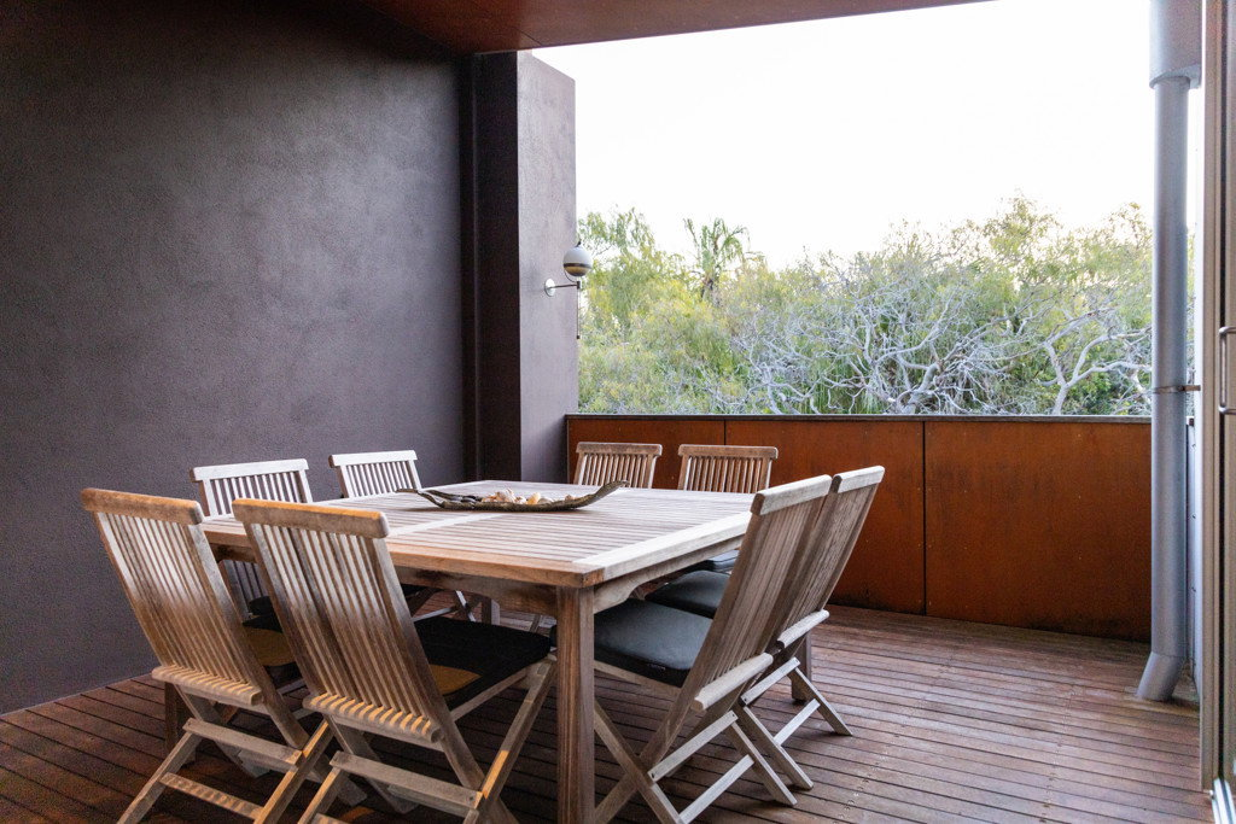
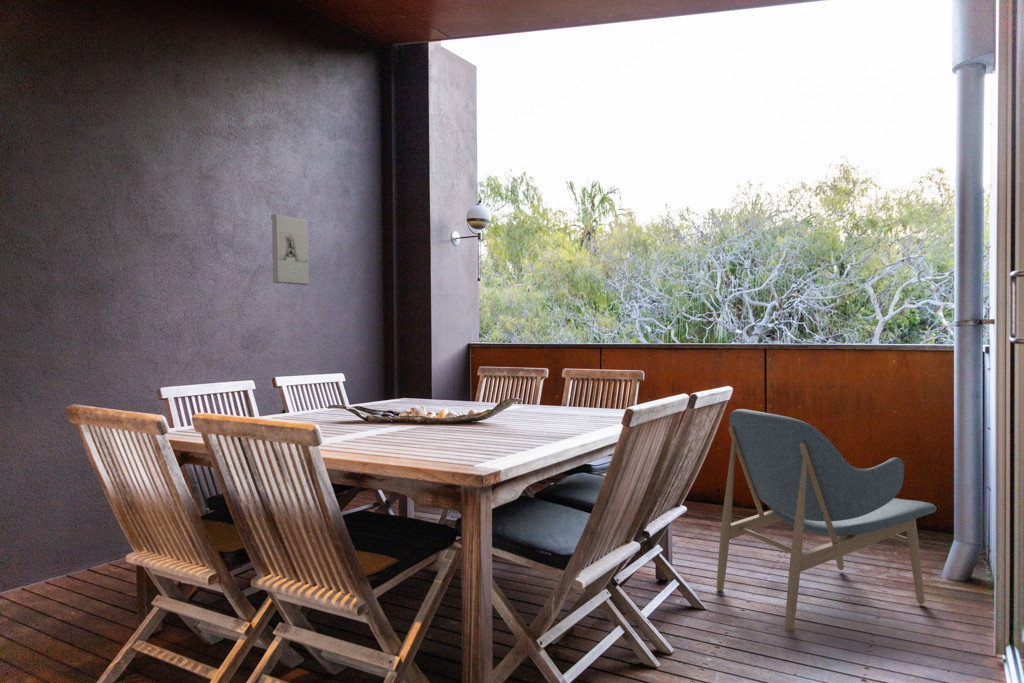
+ wall sculpture [270,213,309,286]
+ lounge chair [716,408,937,632]
